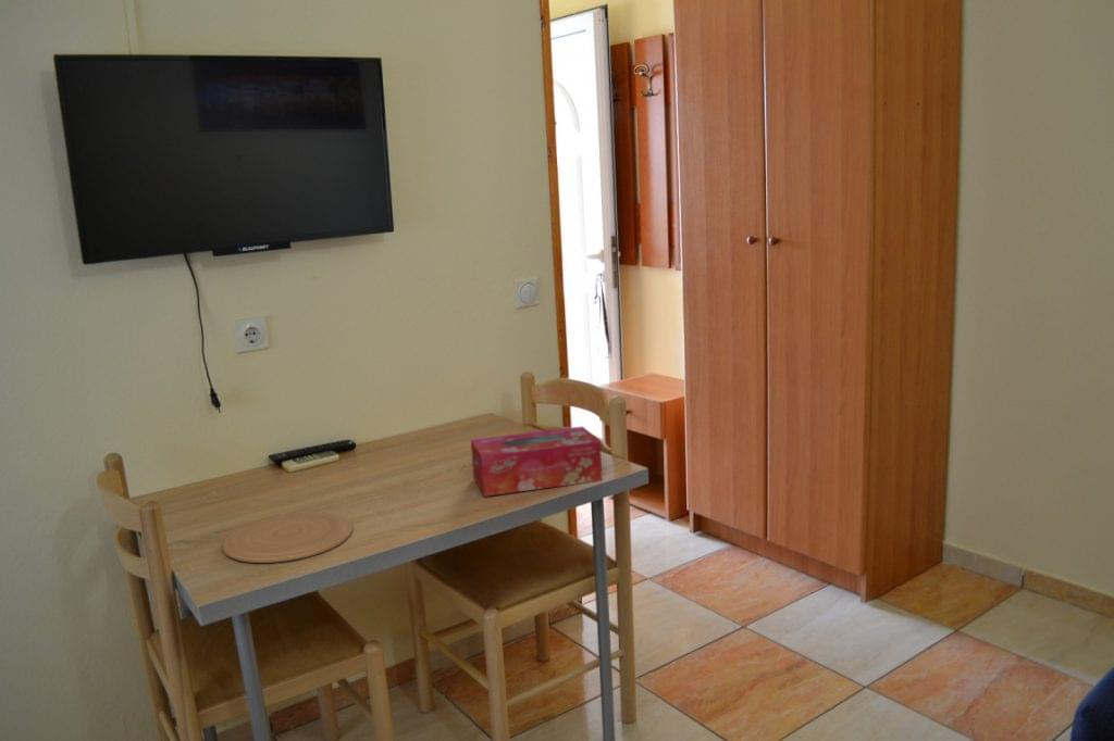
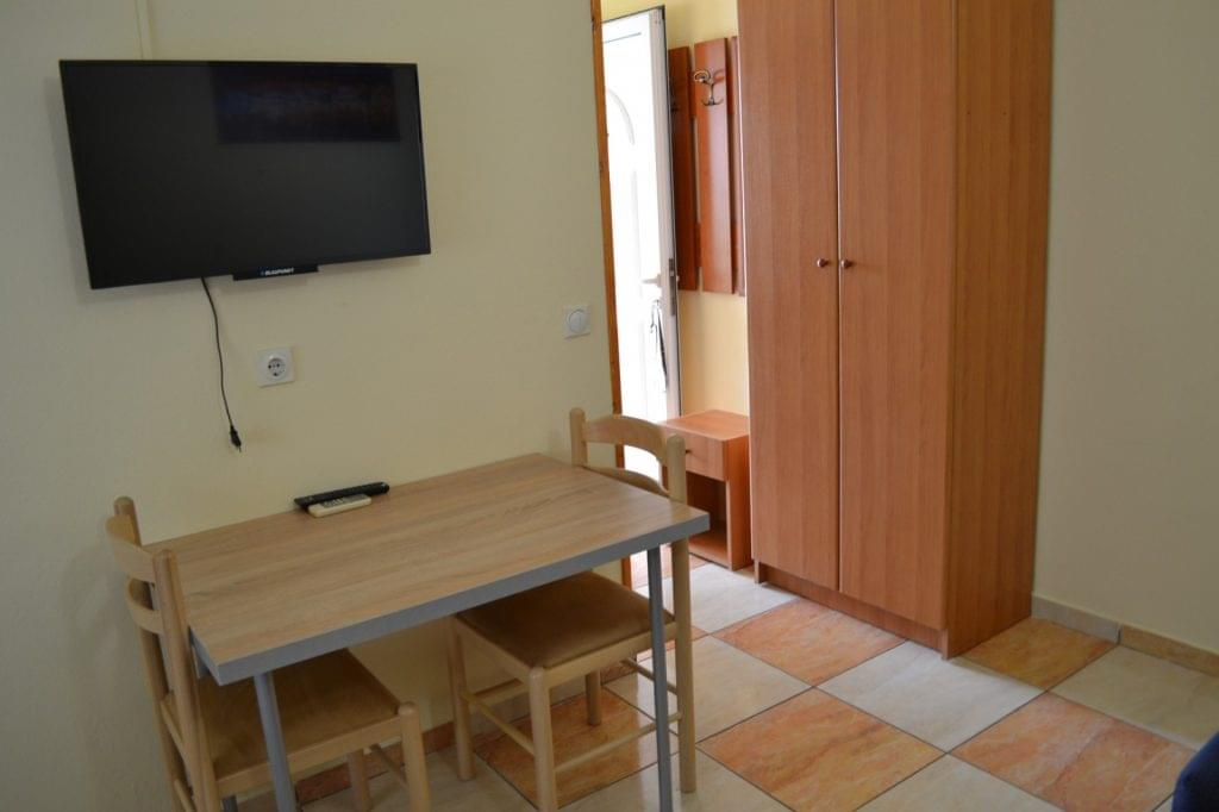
- tissue box [470,425,604,498]
- plate [222,512,354,564]
